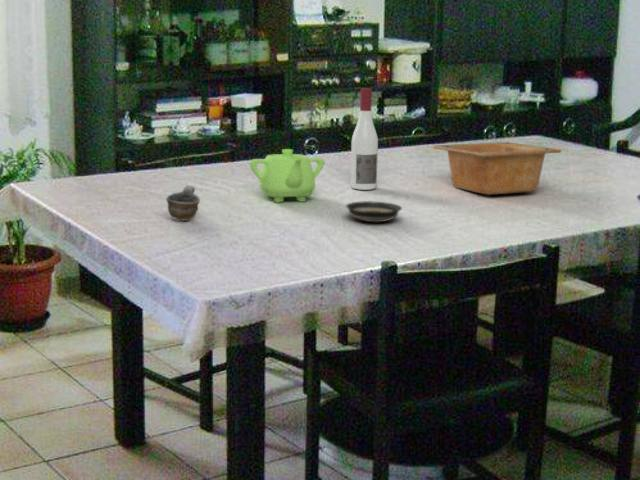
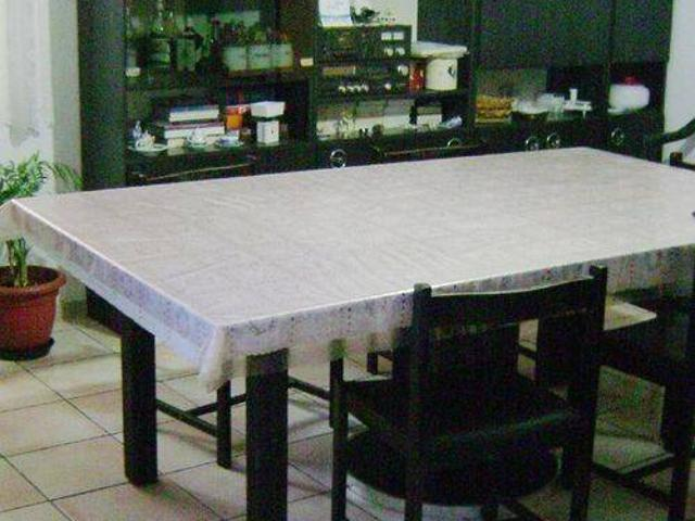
- alcohol [349,87,379,191]
- saucer [345,200,403,223]
- cup [165,185,201,222]
- teapot [249,148,325,204]
- serving bowl [432,141,562,196]
